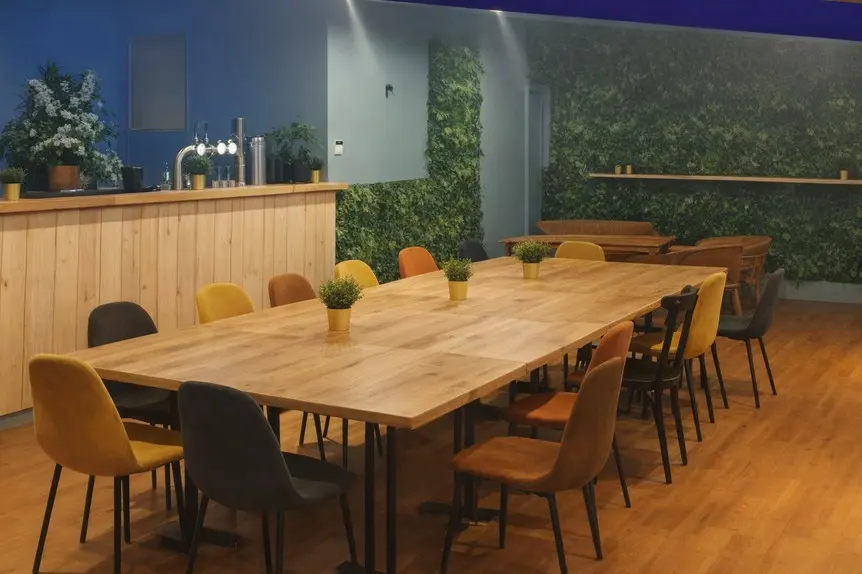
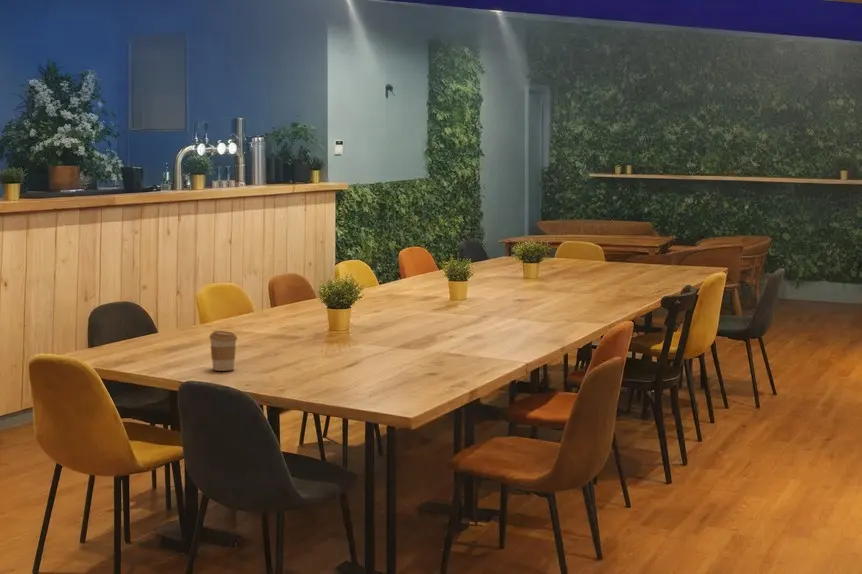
+ coffee cup [208,330,238,372]
